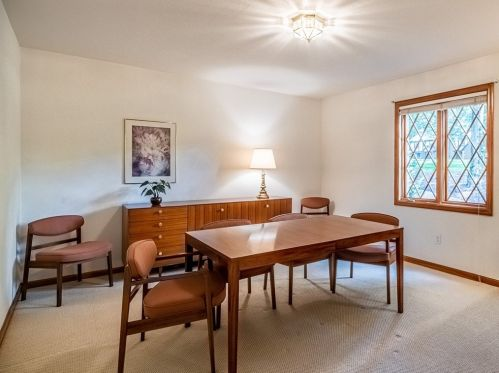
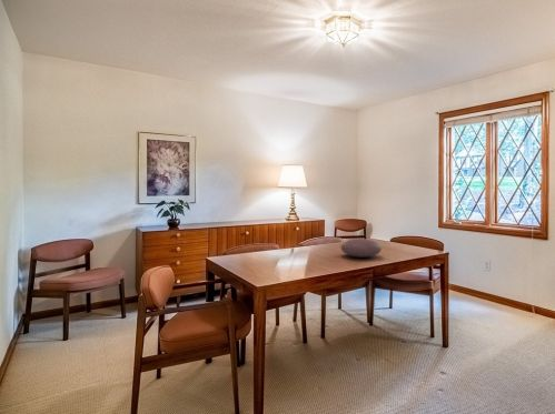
+ decorative bowl [339,238,383,259]
